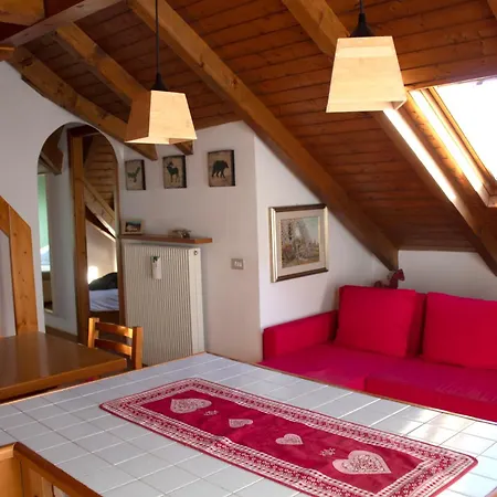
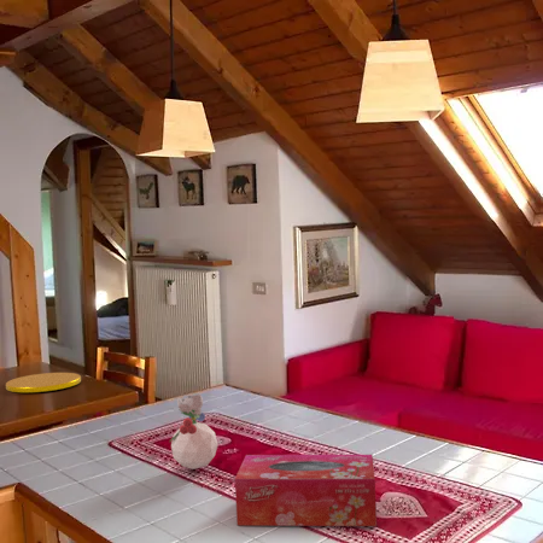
+ tissue box [234,454,378,527]
+ toy figurine [168,391,218,471]
+ plate [5,372,82,393]
